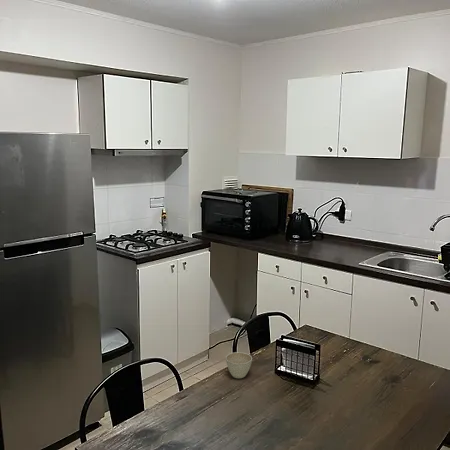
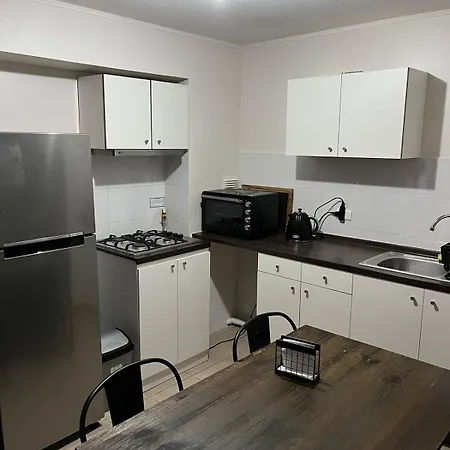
- flower pot [225,351,253,379]
